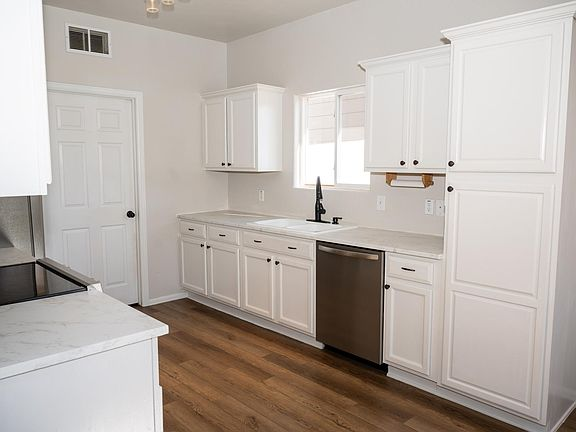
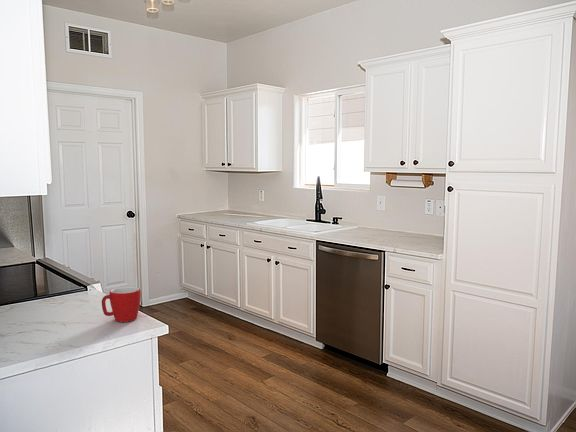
+ mug [101,285,142,323]
